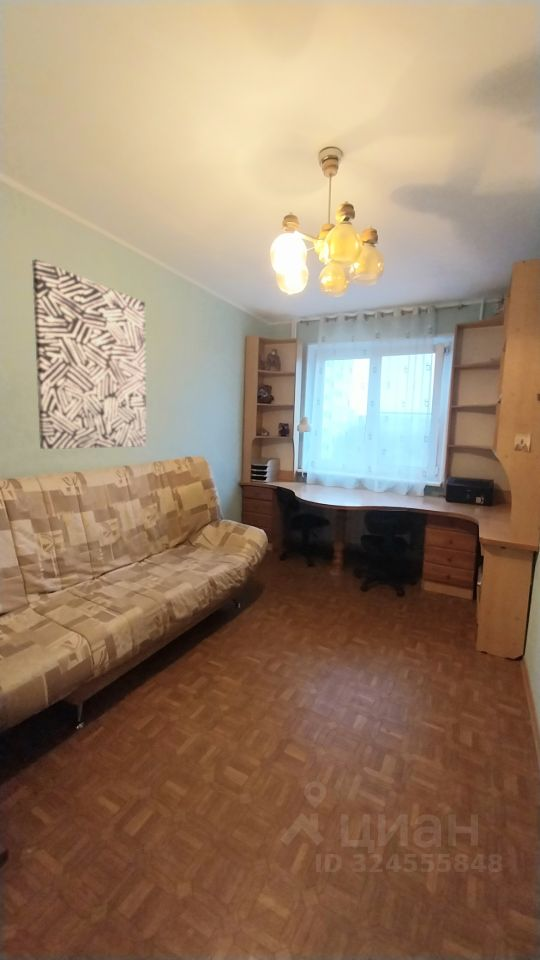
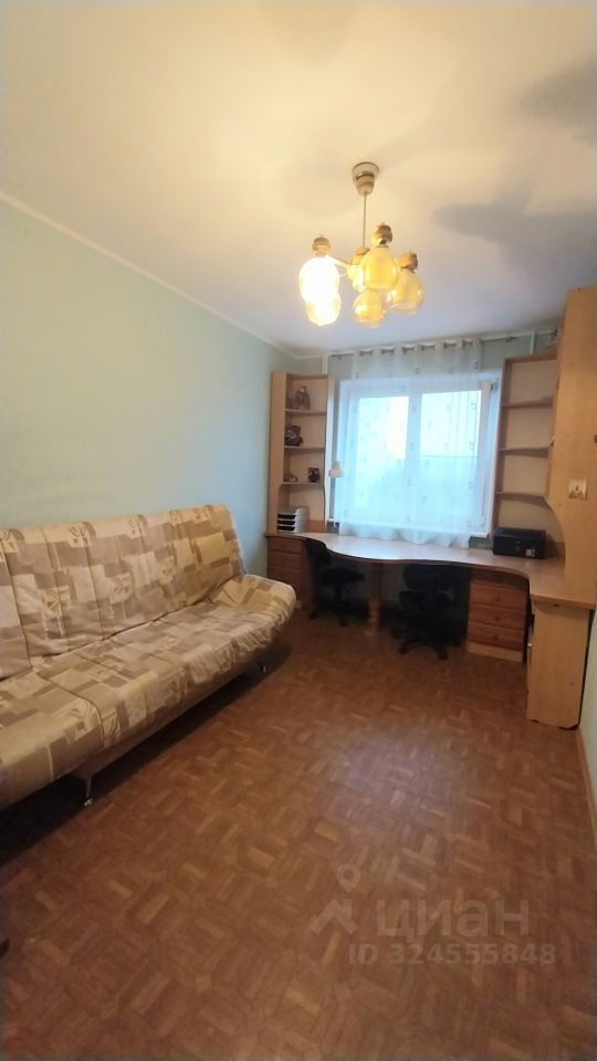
- wall art [31,258,147,450]
